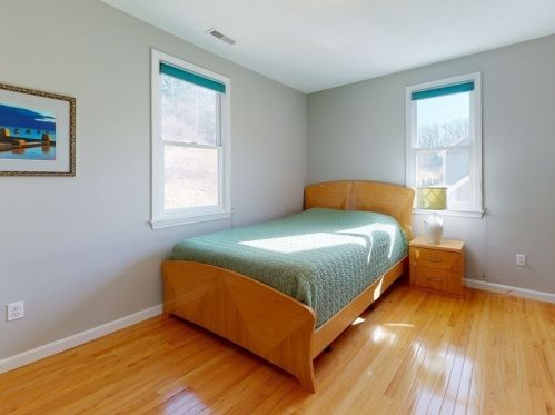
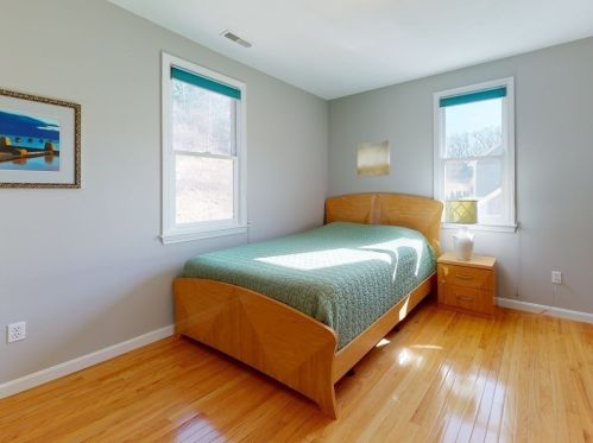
+ wall art [357,139,391,178]
